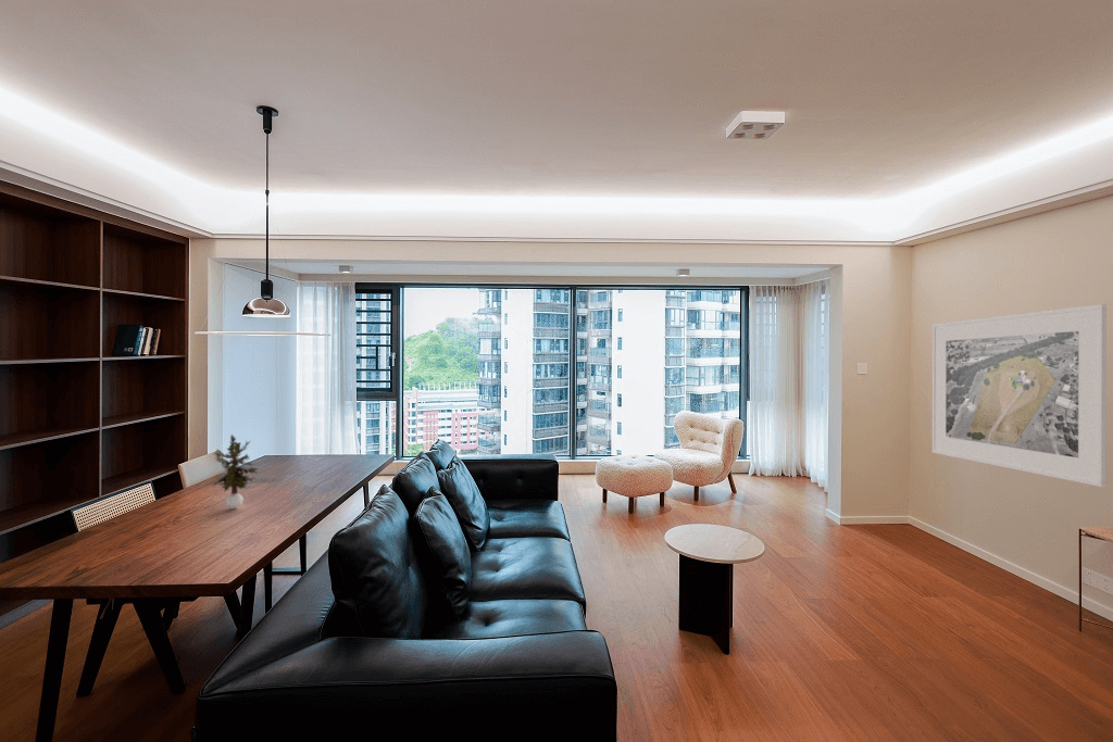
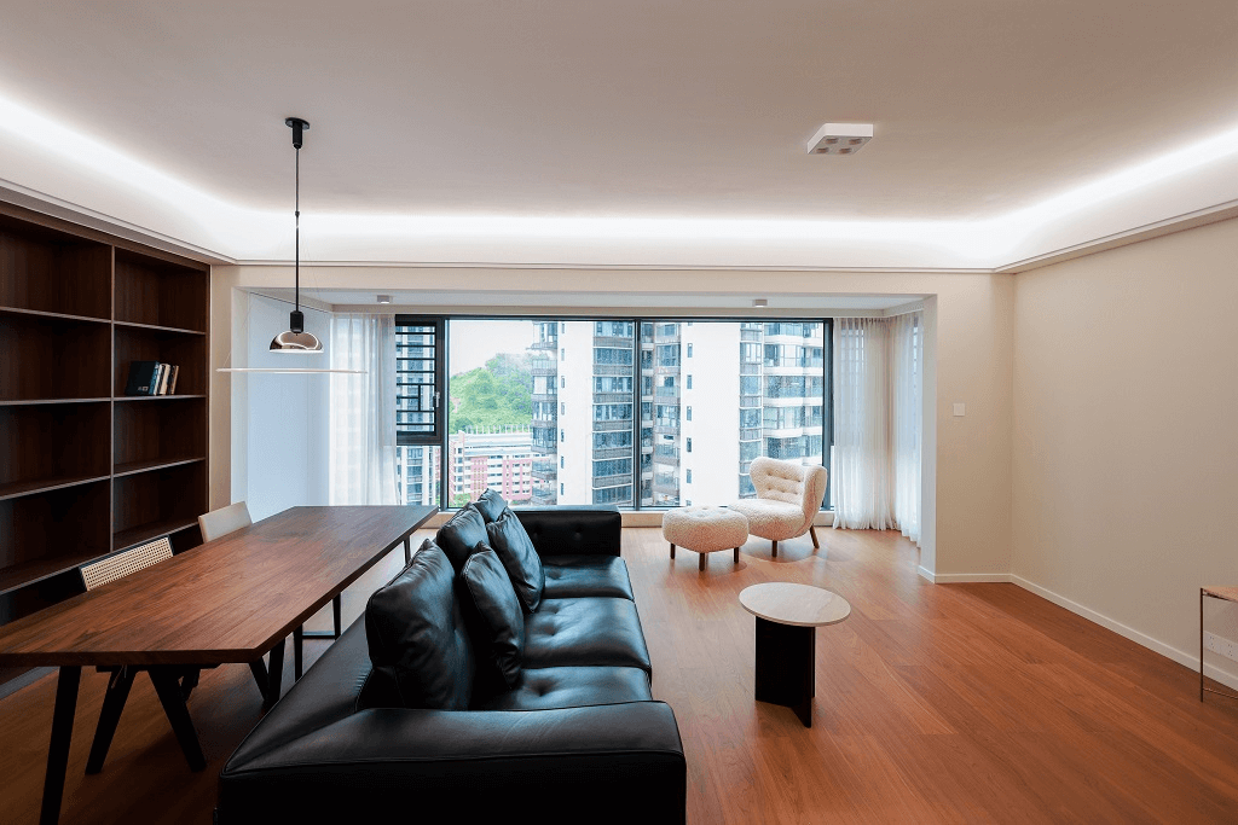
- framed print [931,303,1108,488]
- potted plant [210,433,260,510]
